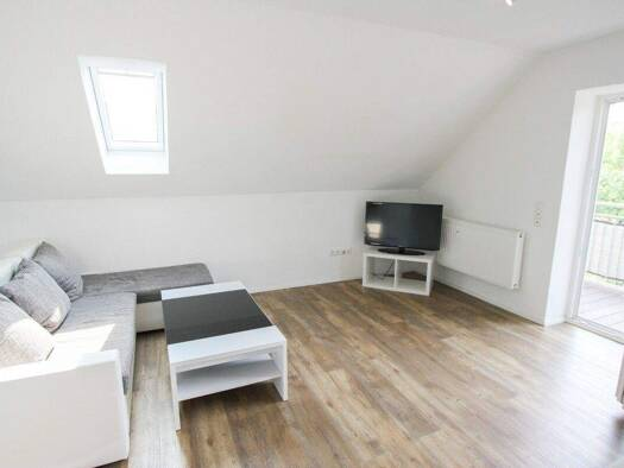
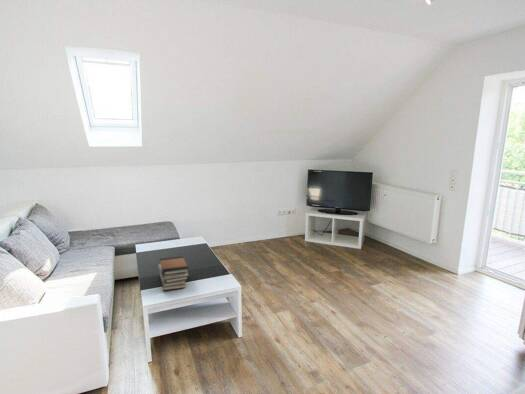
+ book stack [158,255,190,291]
